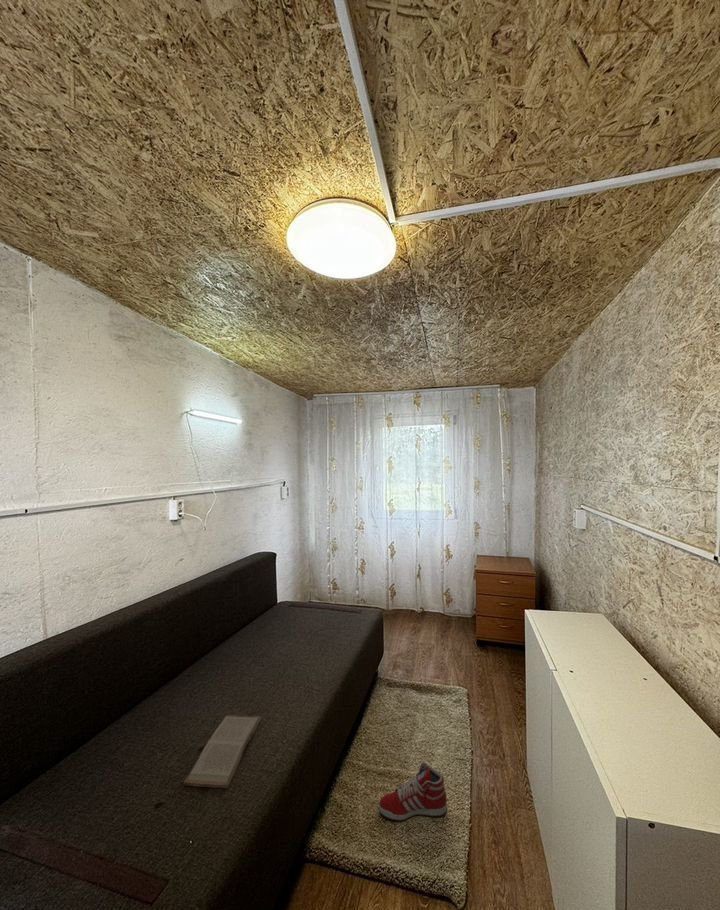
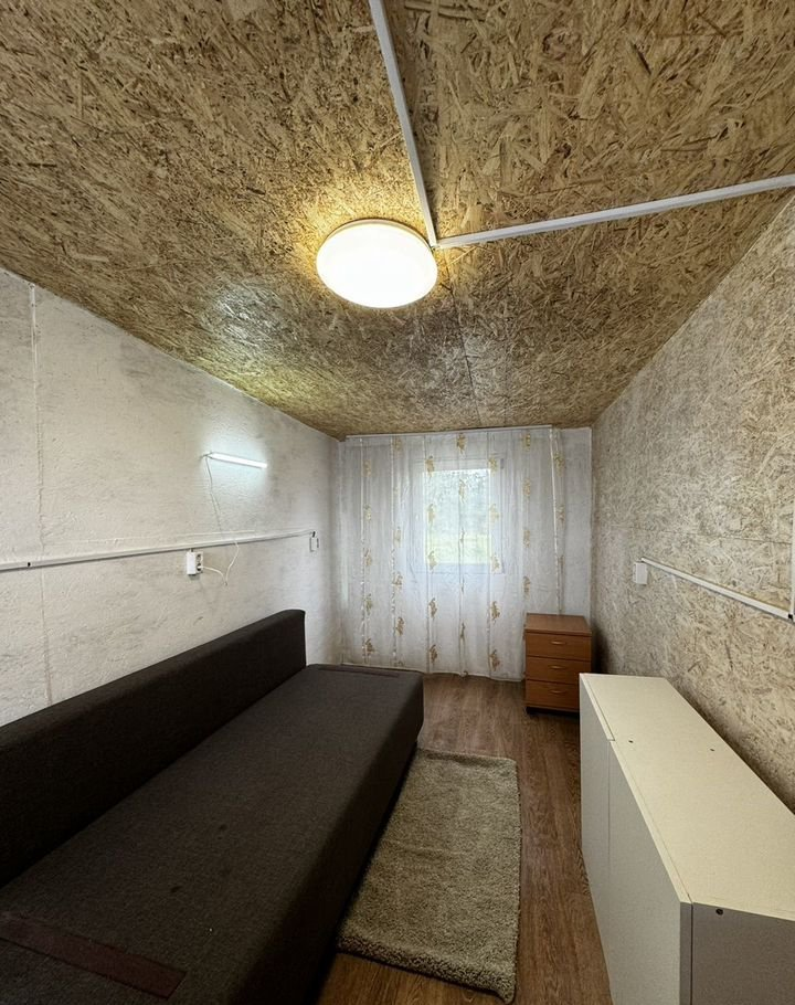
- sneaker [378,761,448,822]
- book [182,714,262,789]
